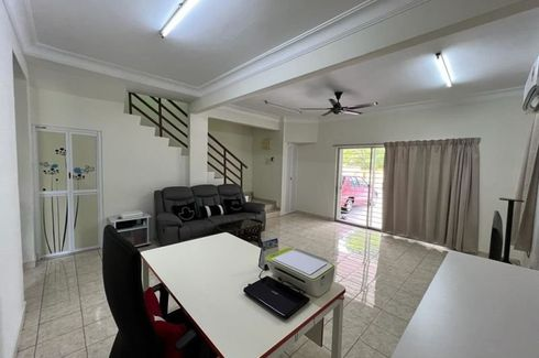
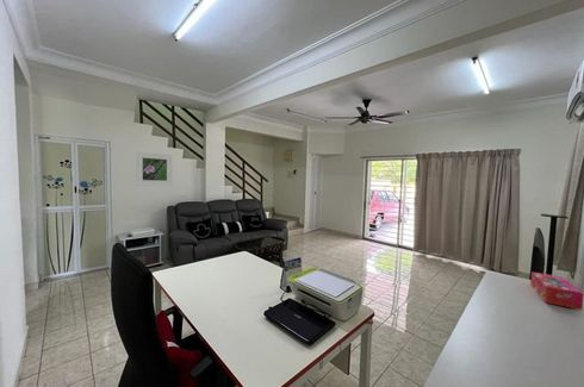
+ tissue box [529,271,584,311]
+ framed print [135,151,173,187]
